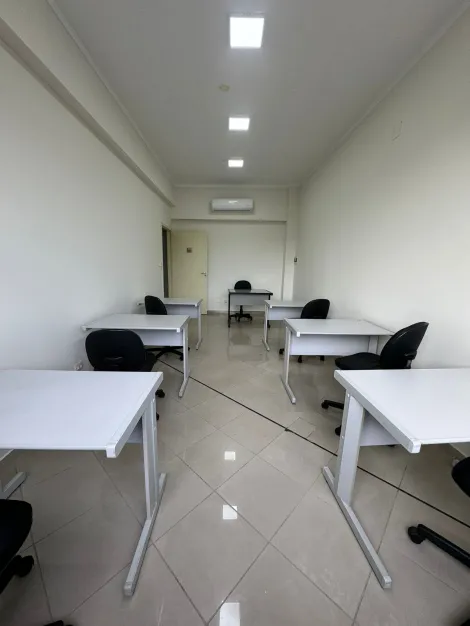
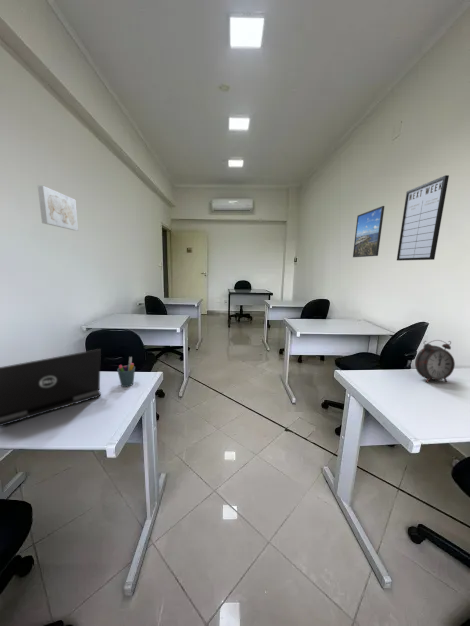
+ wall art [37,184,79,231]
+ writing board [396,174,450,262]
+ pen holder [116,356,136,388]
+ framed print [352,205,385,258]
+ laptop [0,348,102,427]
+ alarm clock [414,339,456,383]
